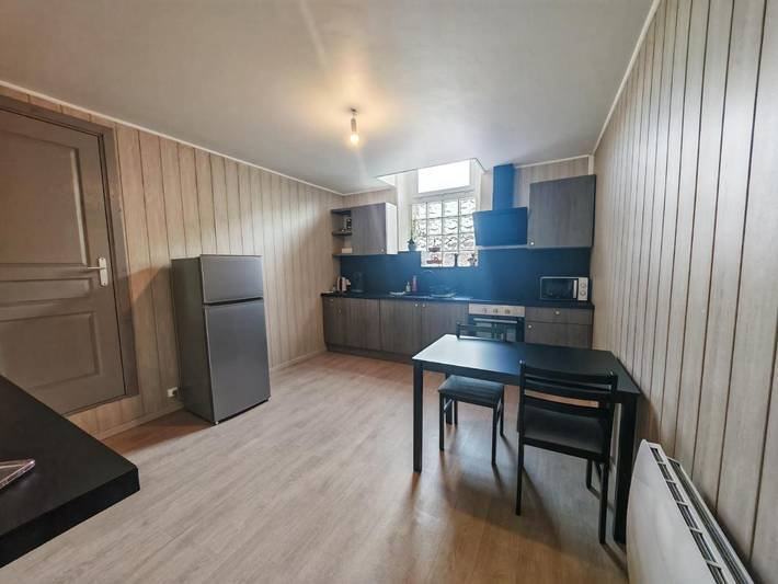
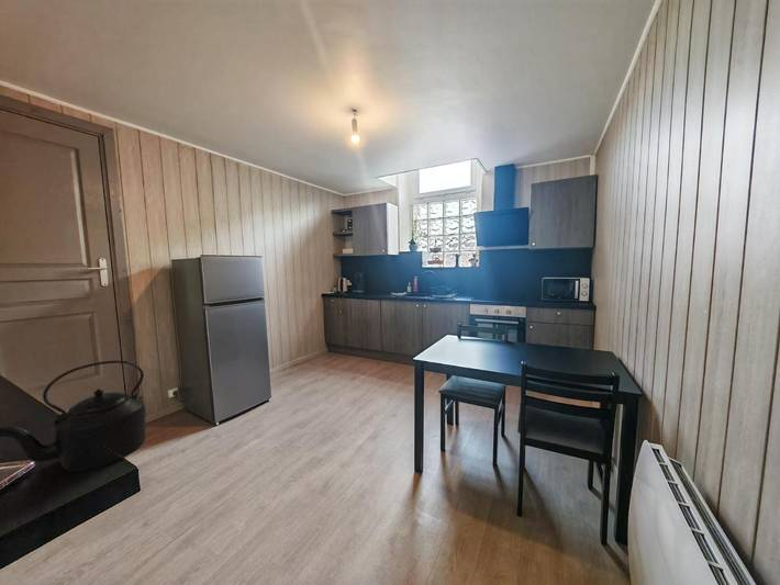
+ kettle [0,359,146,472]
